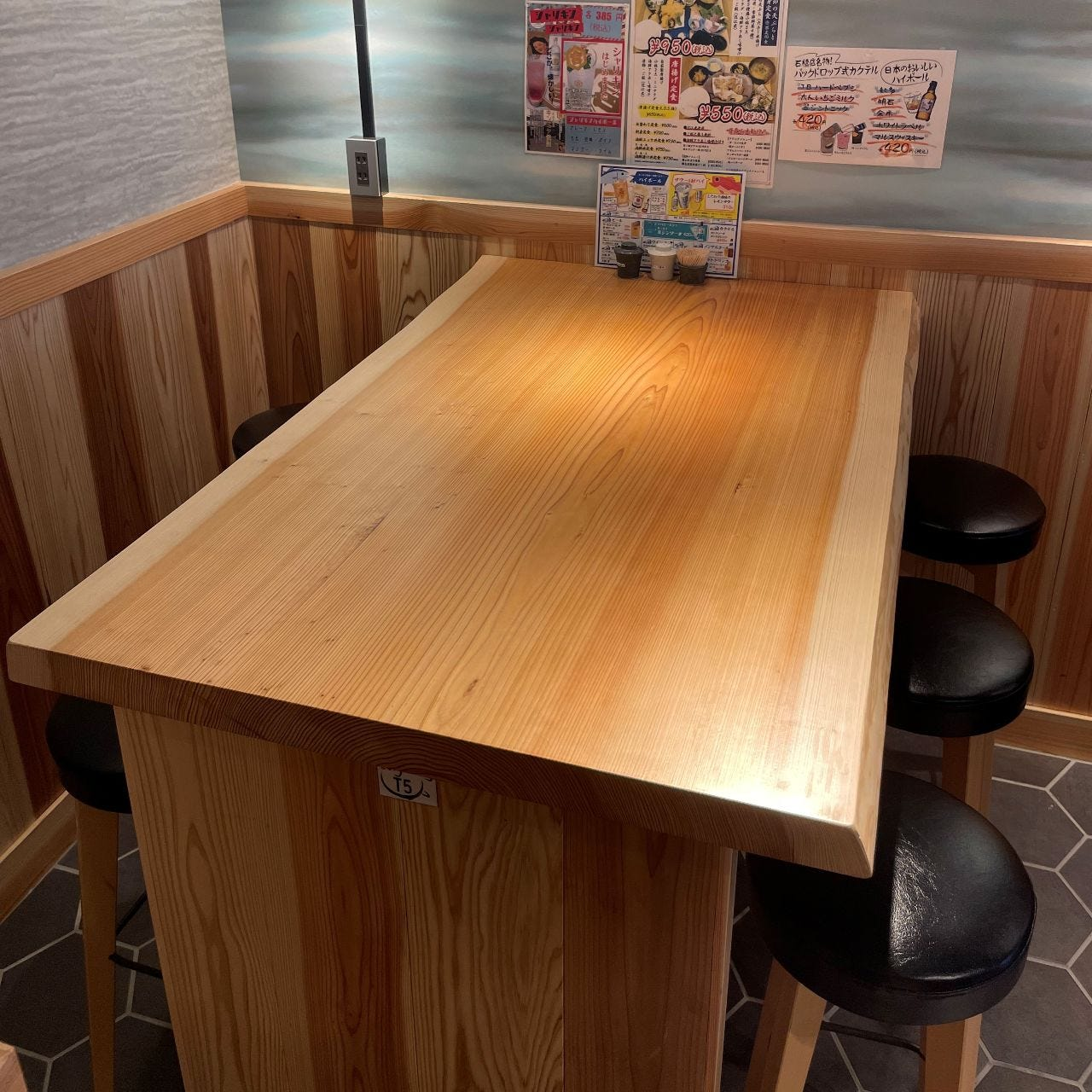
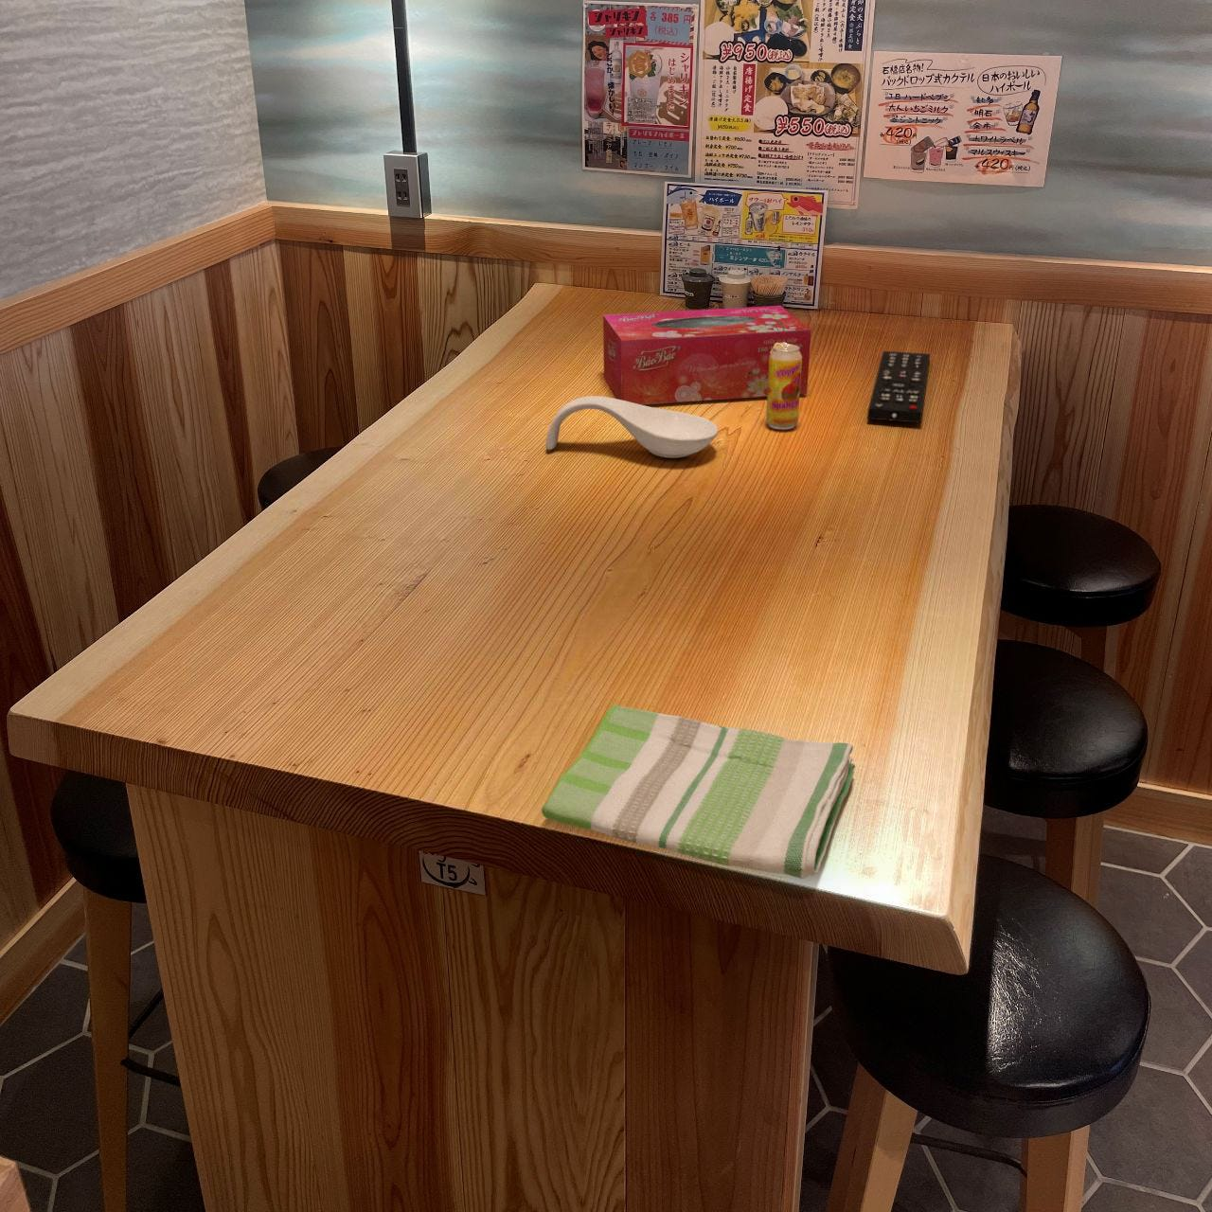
+ beverage can [765,343,802,431]
+ remote control [867,351,931,424]
+ dish towel [541,704,856,880]
+ tissue box [603,305,812,405]
+ spoon rest [545,395,719,459]
